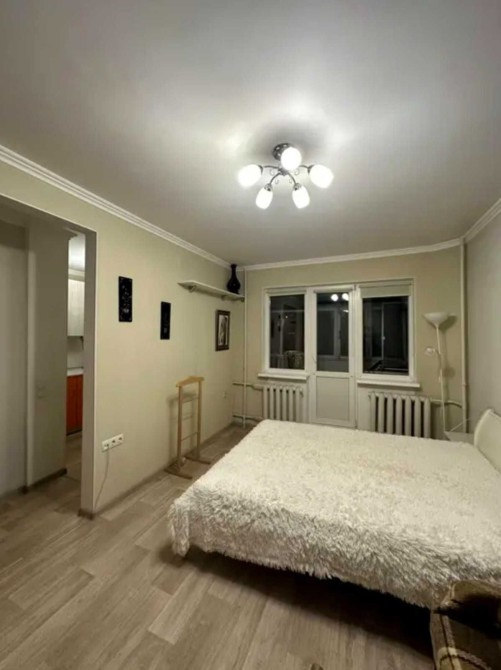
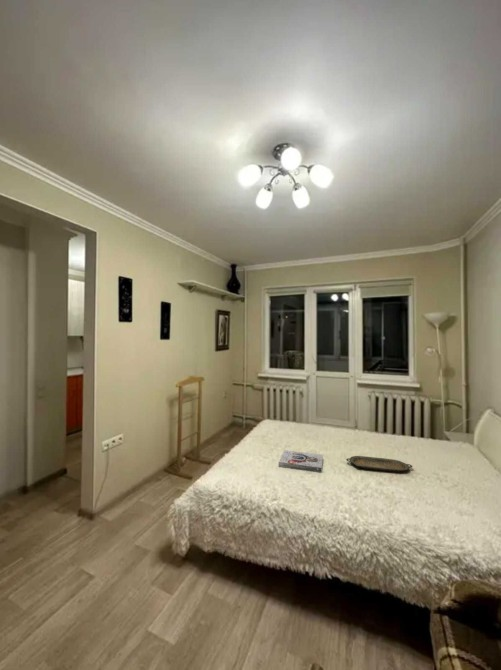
+ book [278,449,324,473]
+ serving tray [345,455,413,473]
